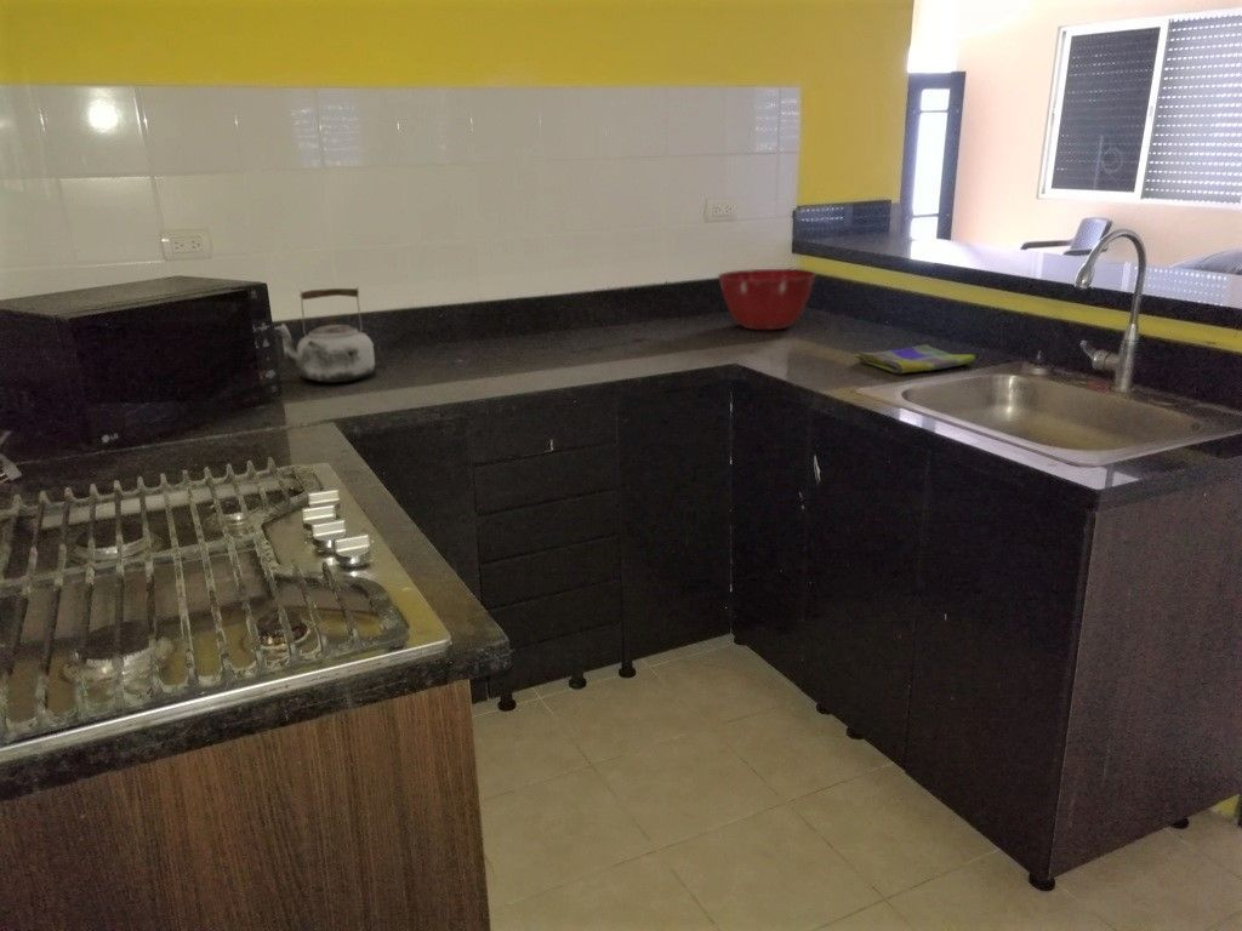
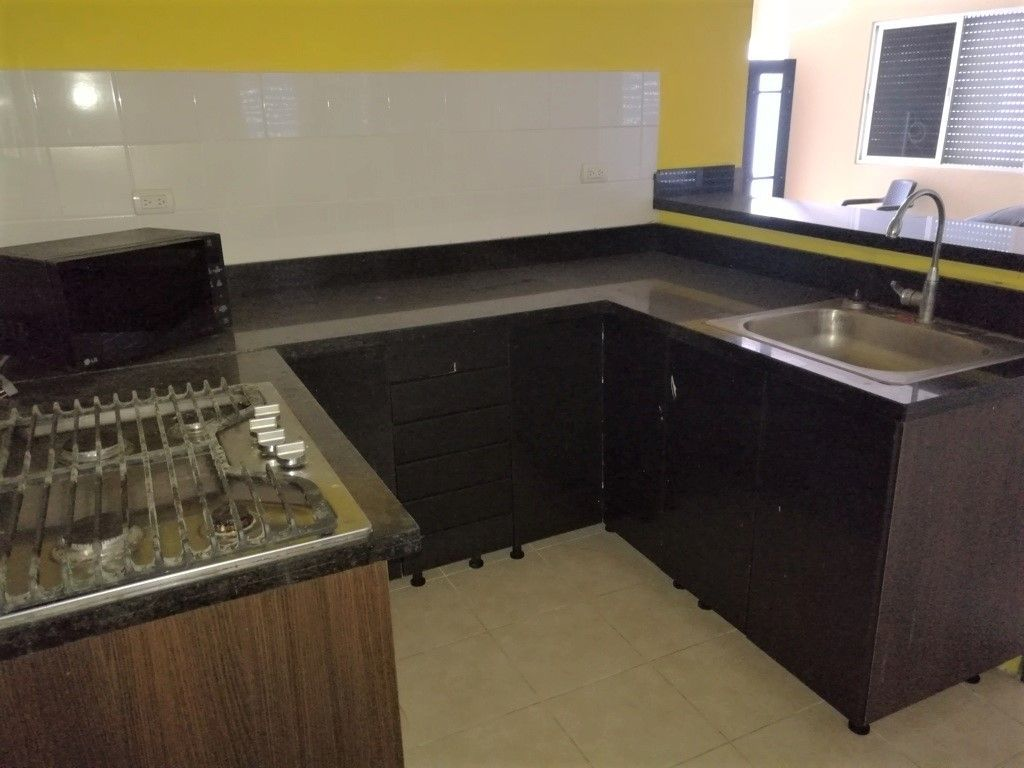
- kettle [274,285,376,384]
- dish towel [854,343,976,375]
- mixing bowl [717,268,817,331]
